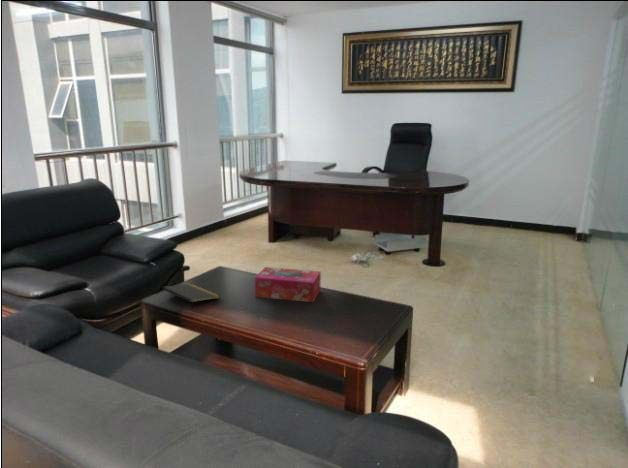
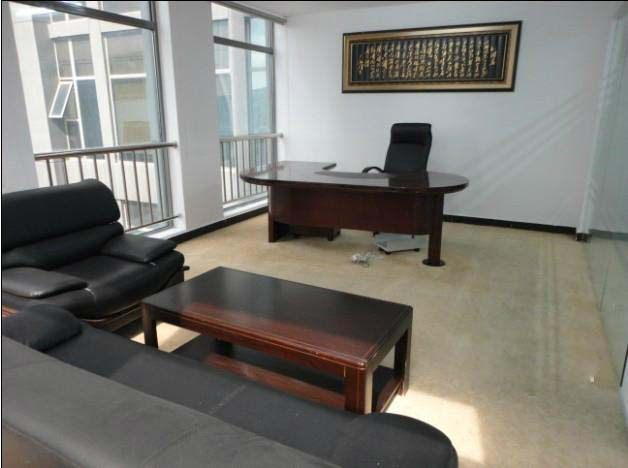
- notepad [161,283,221,310]
- tissue box [254,266,322,303]
